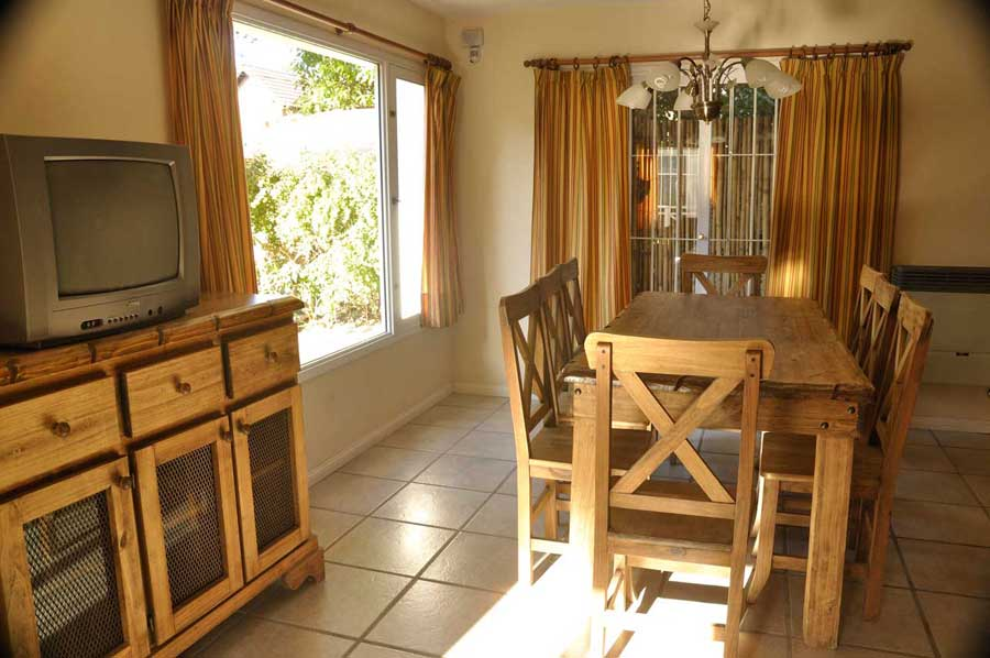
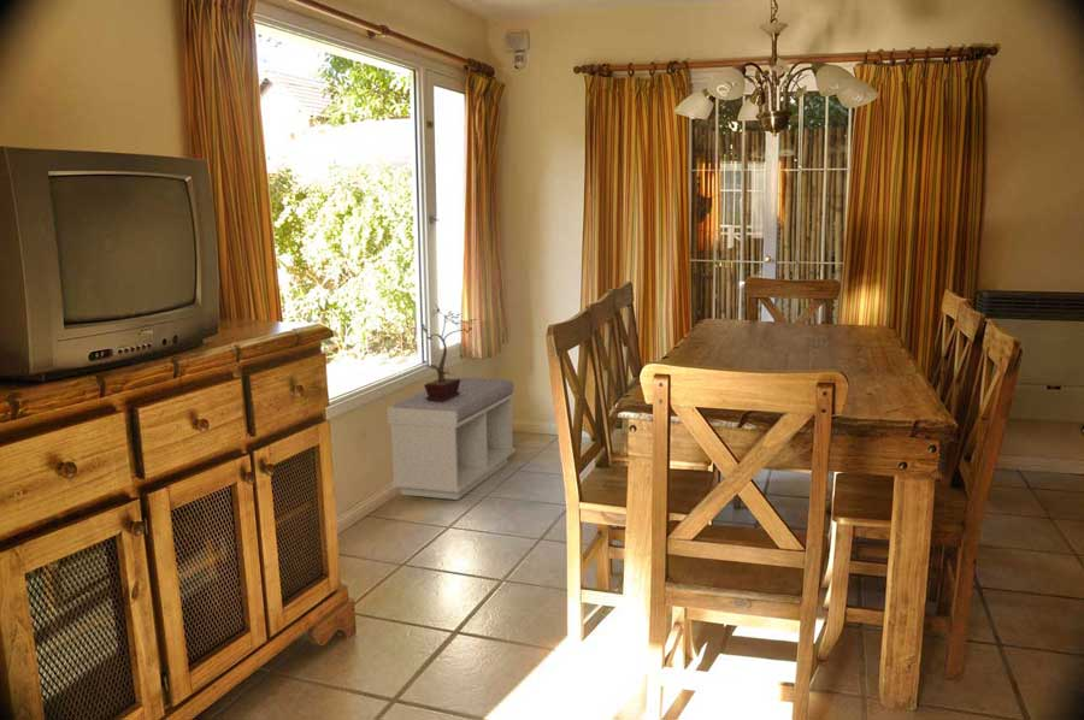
+ bench [387,377,517,501]
+ potted plant [420,305,478,402]
